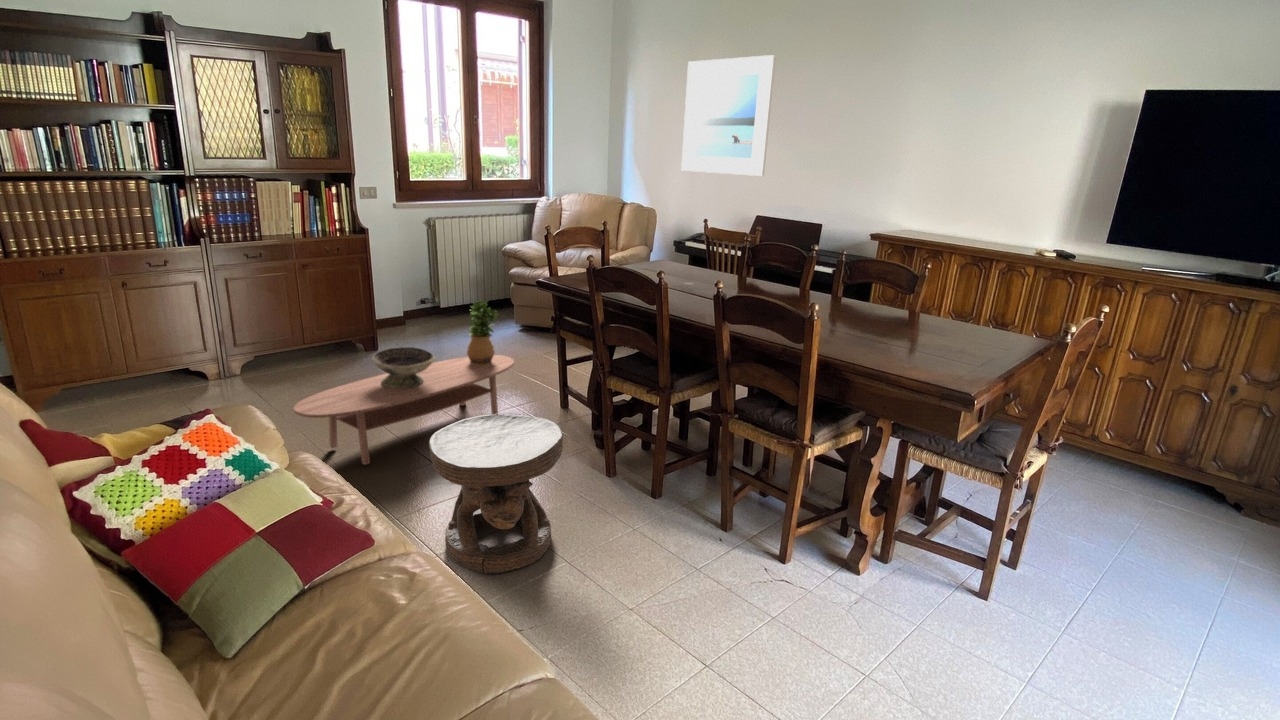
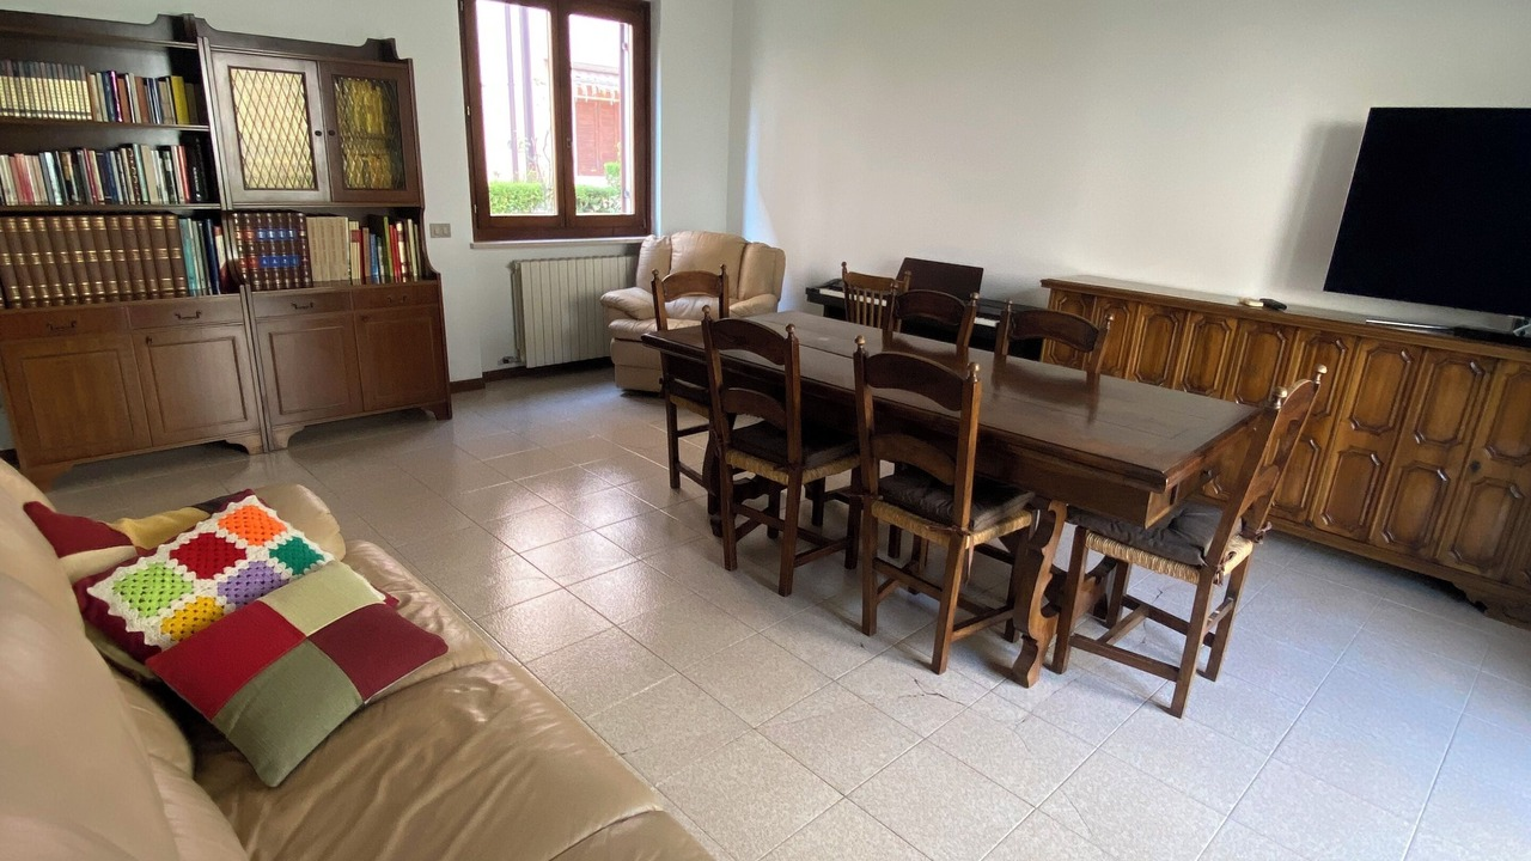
- decorative bowl [371,346,436,388]
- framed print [680,54,777,177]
- carved stool [428,413,564,574]
- coffee table [293,354,515,466]
- potted plant [466,298,500,366]
